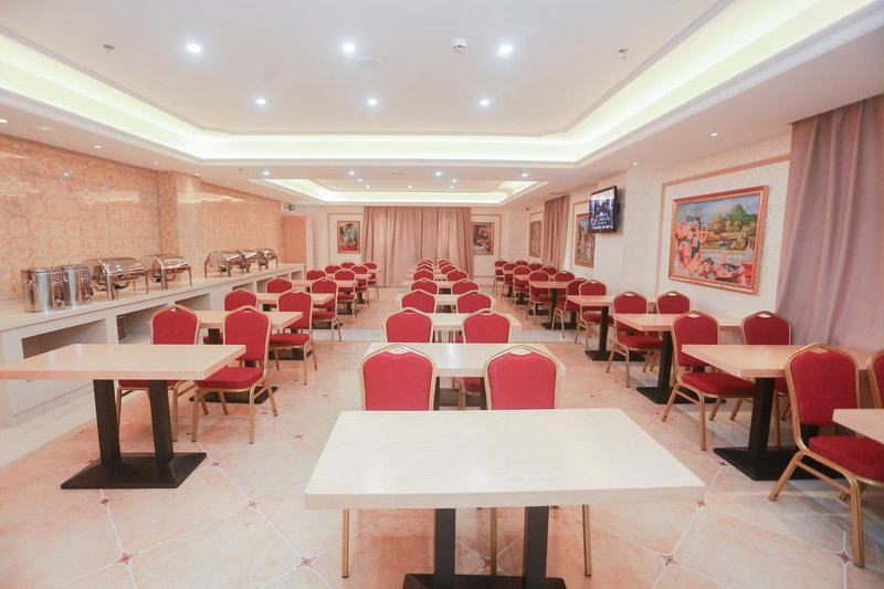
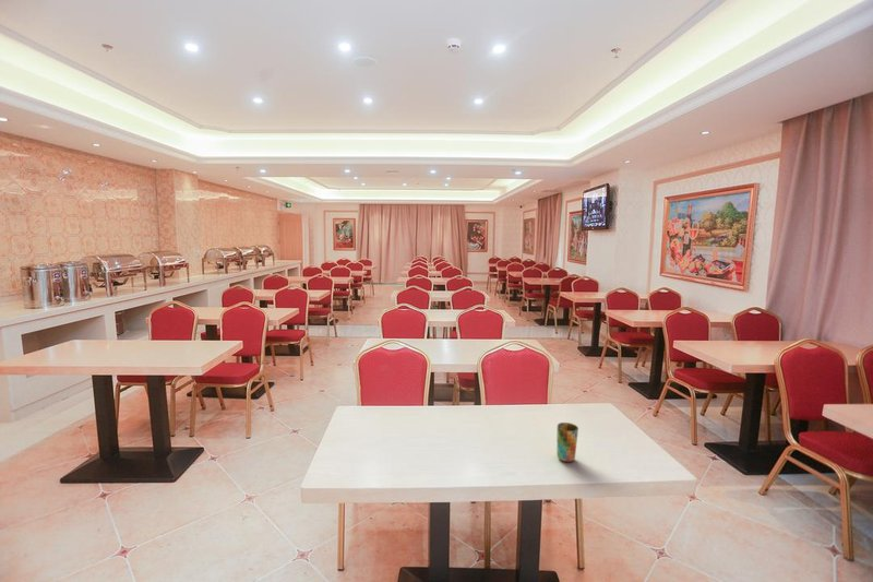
+ cup [555,421,579,463]
